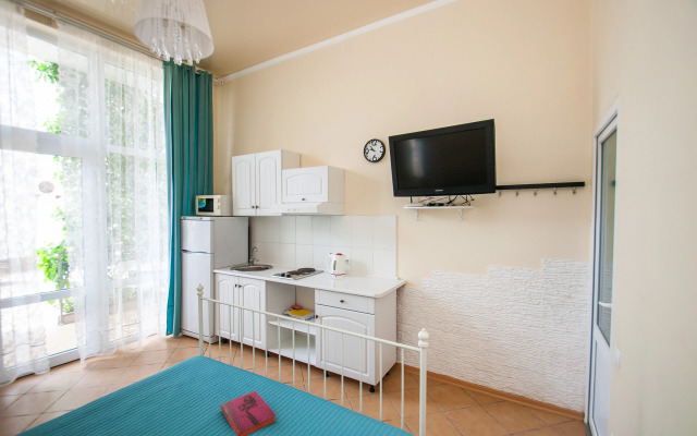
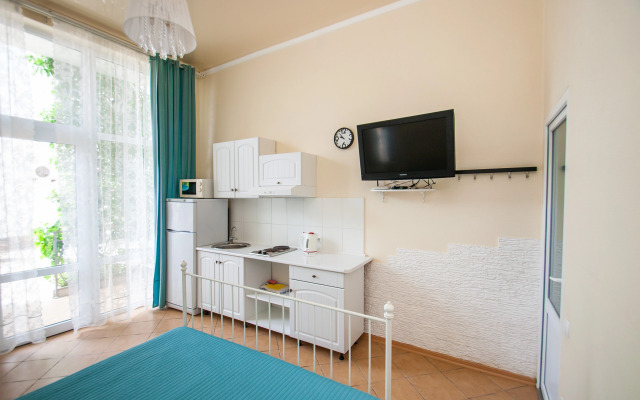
- hardback book [219,390,278,436]
